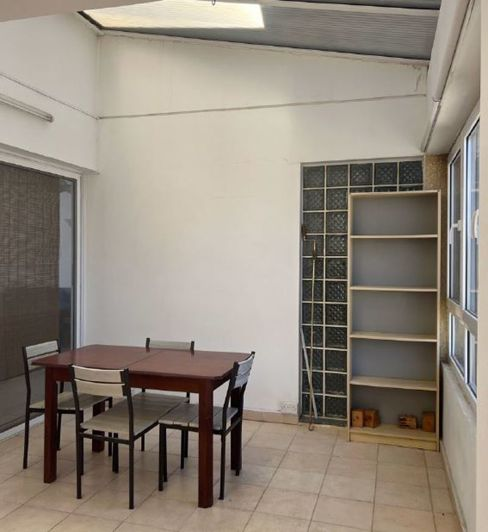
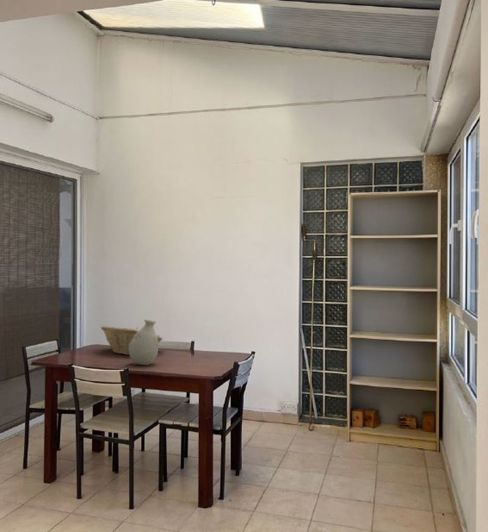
+ fruit basket [100,325,163,356]
+ vase [129,319,159,366]
